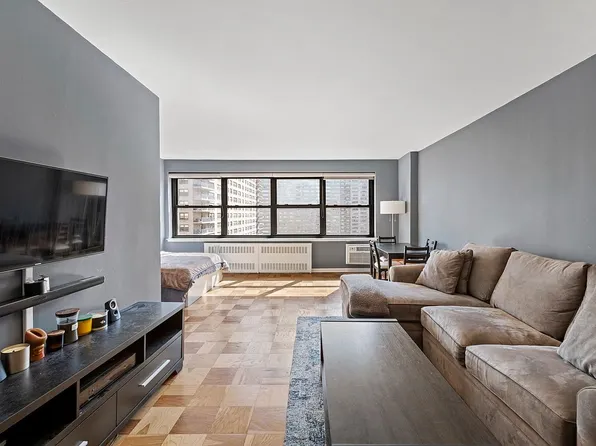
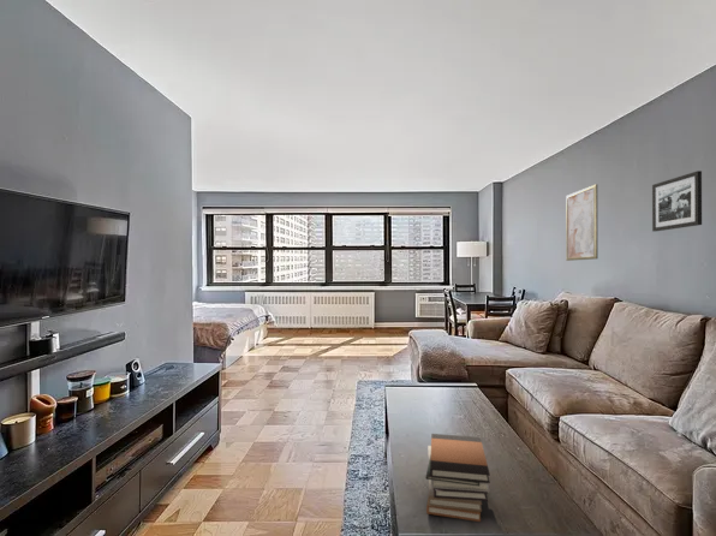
+ wall art [565,183,598,262]
+ book stack [425,433,491,523]
+ picture frame [651,169,703,232]
